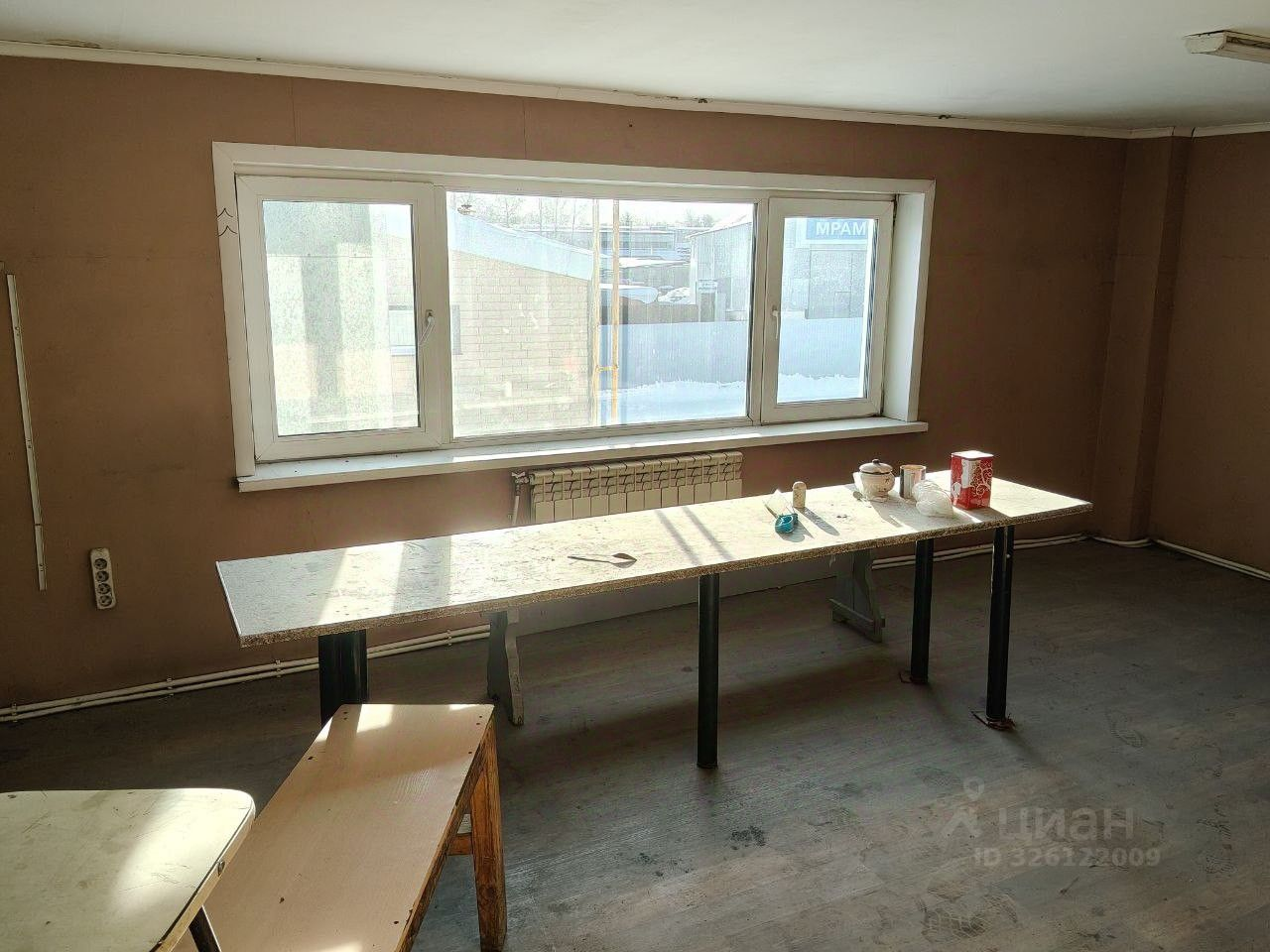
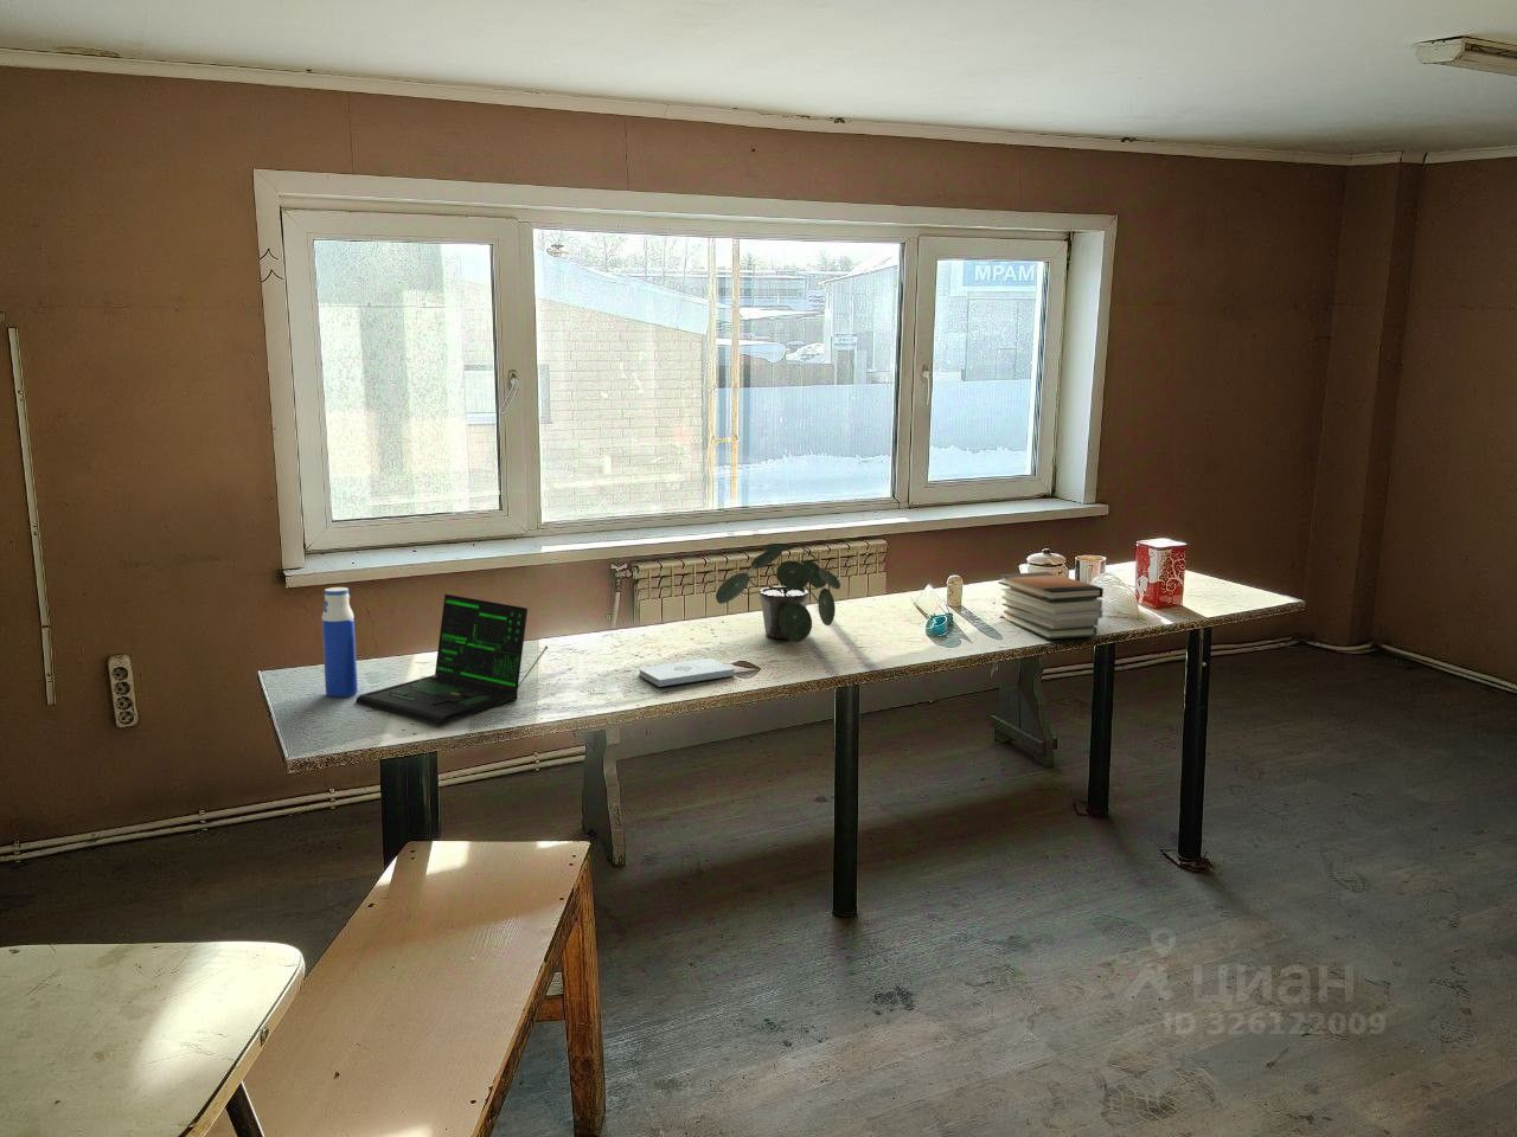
+ notepad [638,657,736,688]
+ potted plant [714,541,841,643]
+ book stack [996,571,1105,639]
+ water bottle [321,586,360,699]
+ laptop [355,594,548,725]
